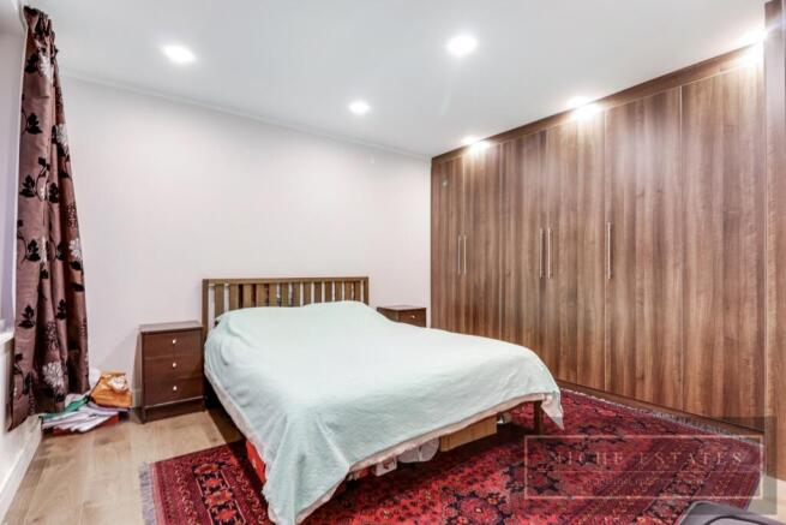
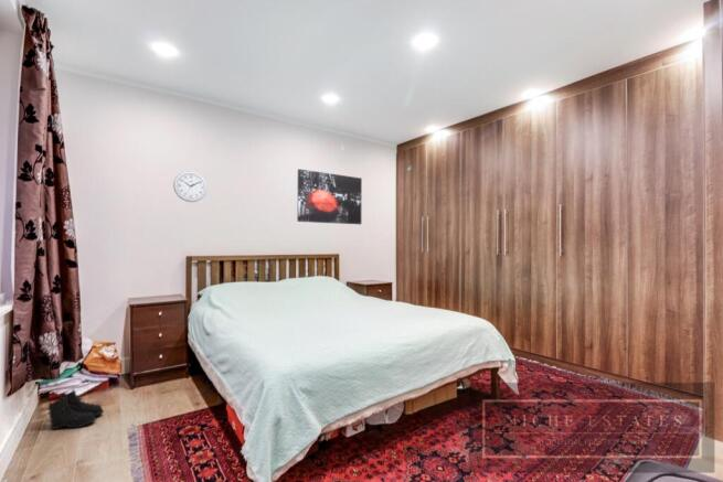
+ wall art [296,168,363,225]
+ boots [46,388,105,430]
+ wall clock [172,170,209,203]
